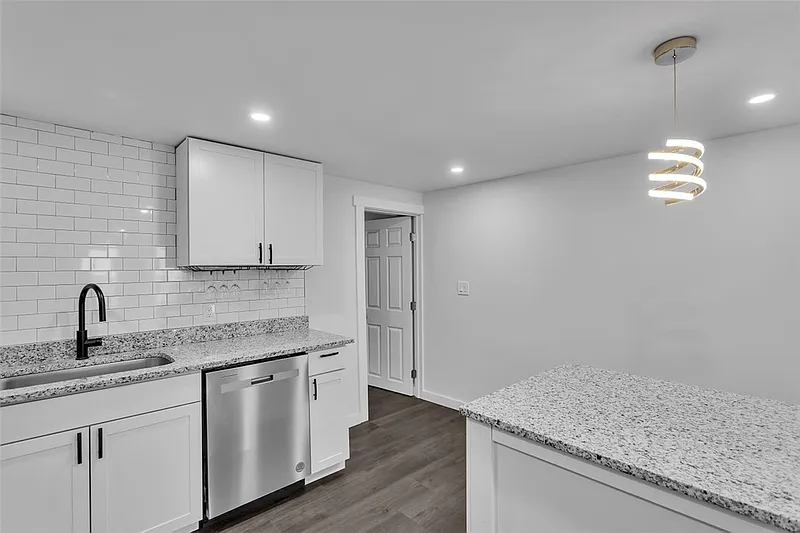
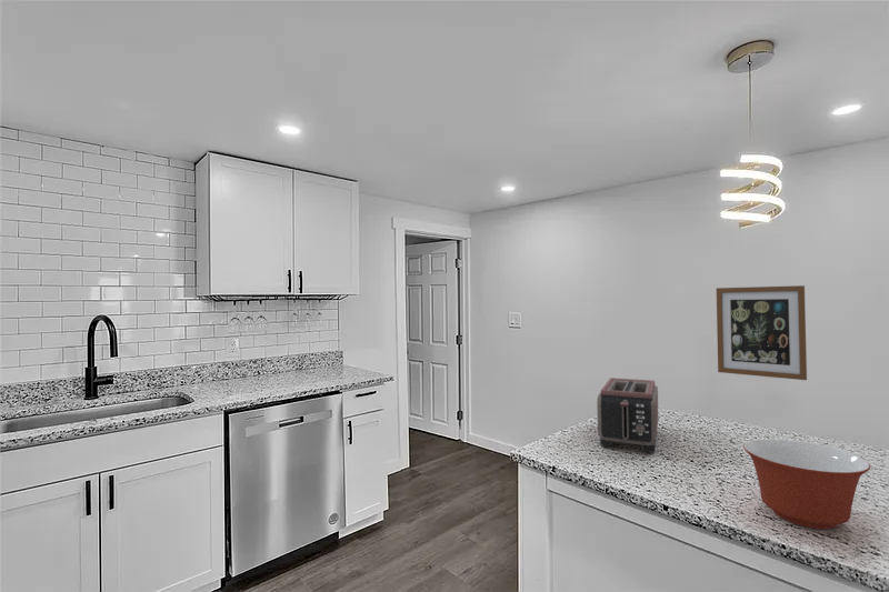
+ toaster [596,377,659,454]
+ wall art [716,284,808,381]
+ mixing bowl [742,438,871,530]
